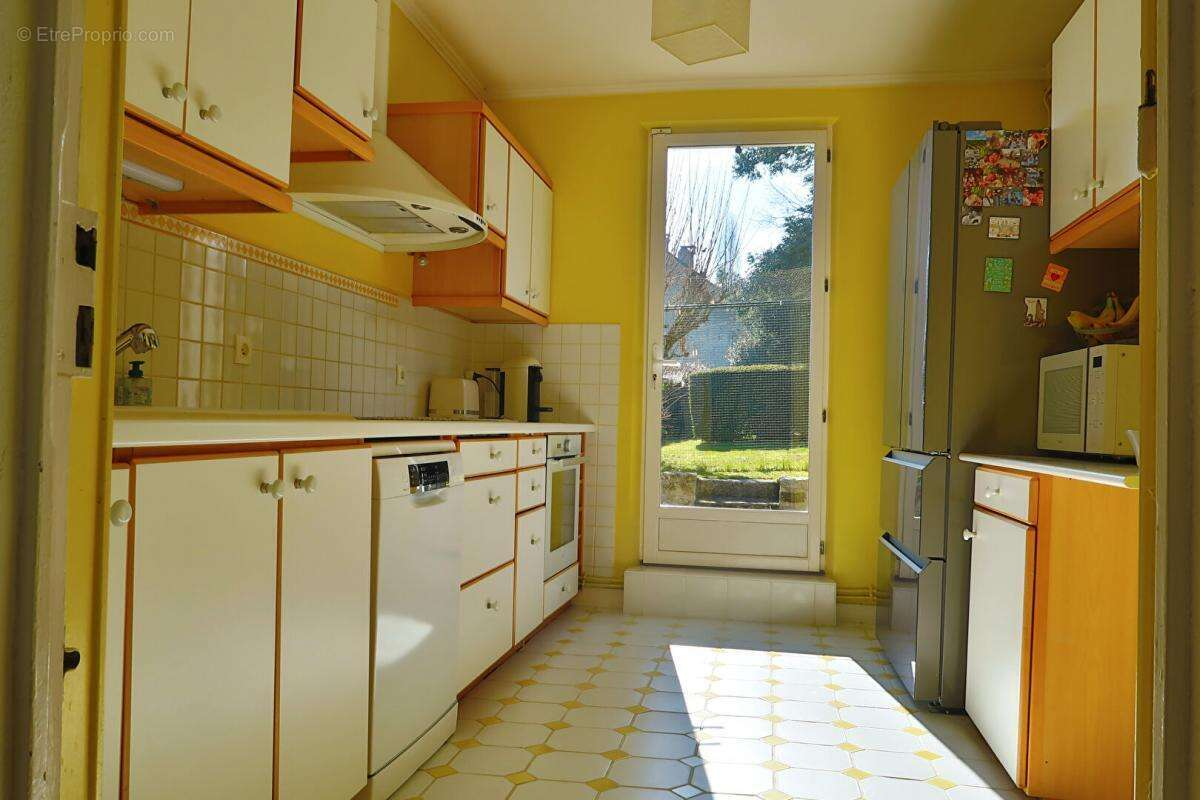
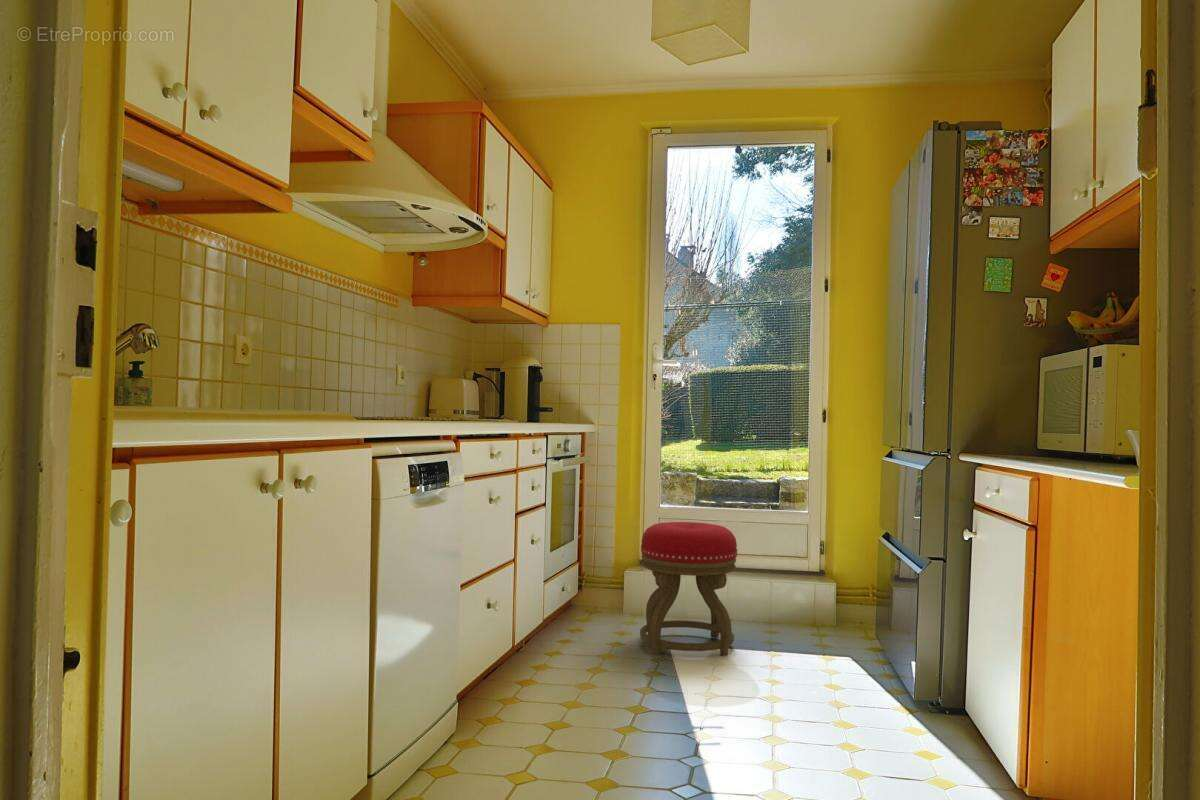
+ stool [639,521,738,657]
